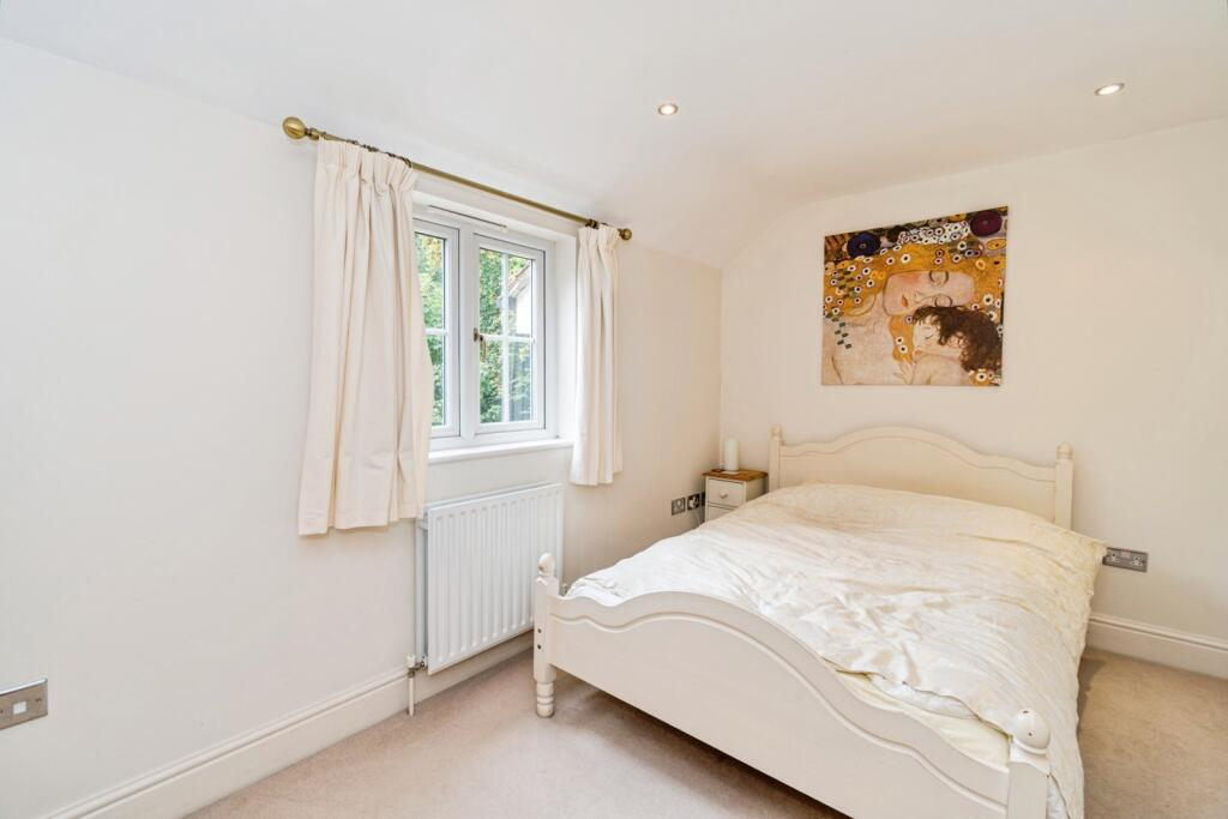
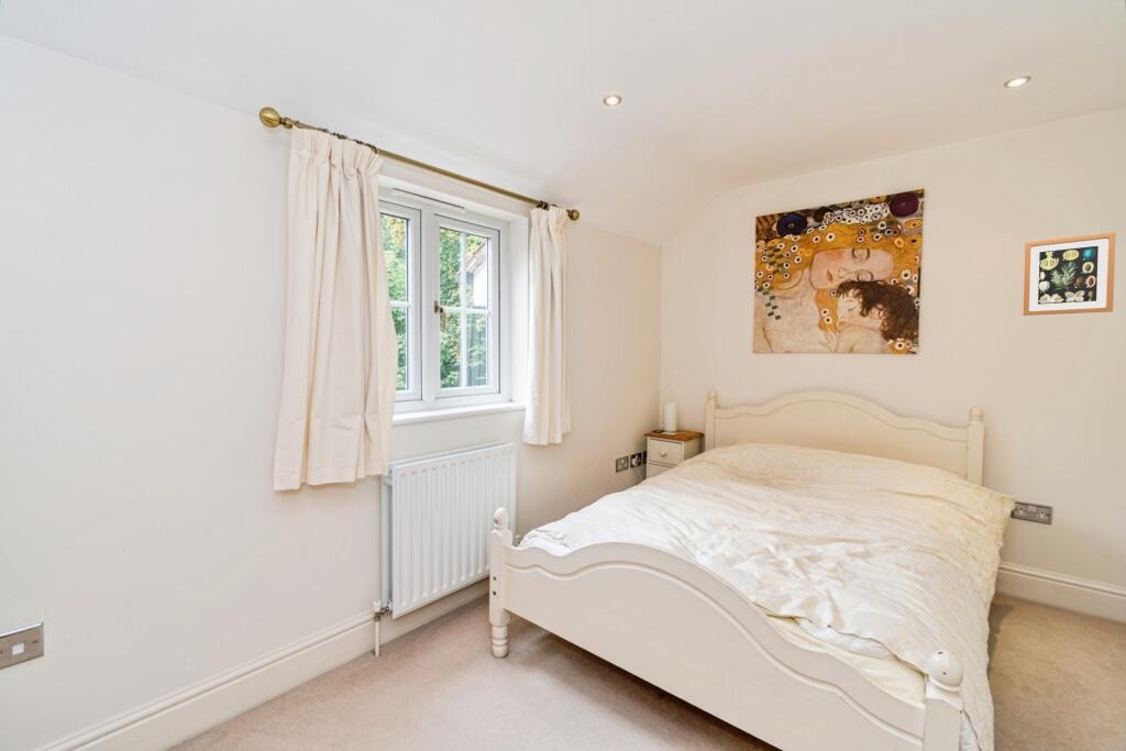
+ wall art [1023,232,1116,317]
